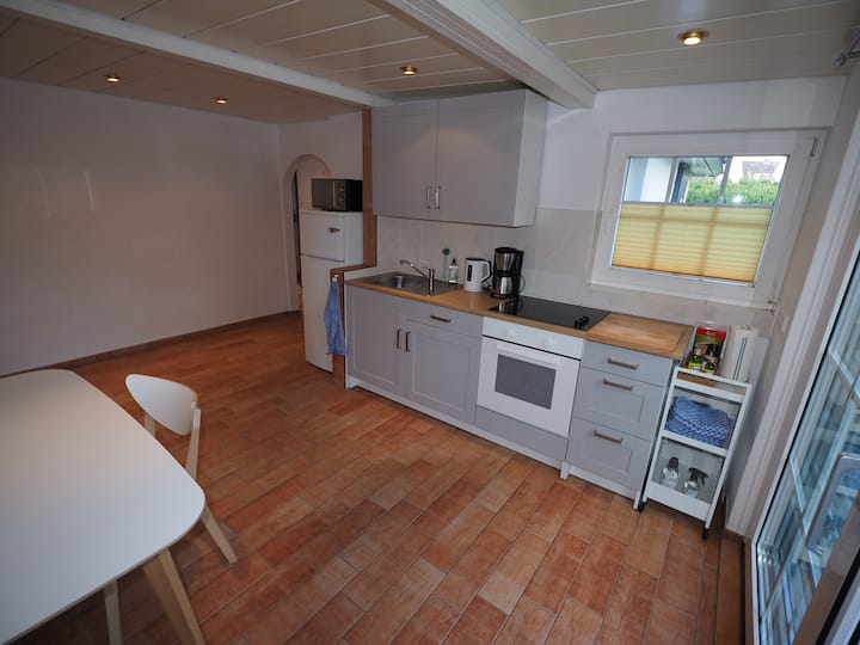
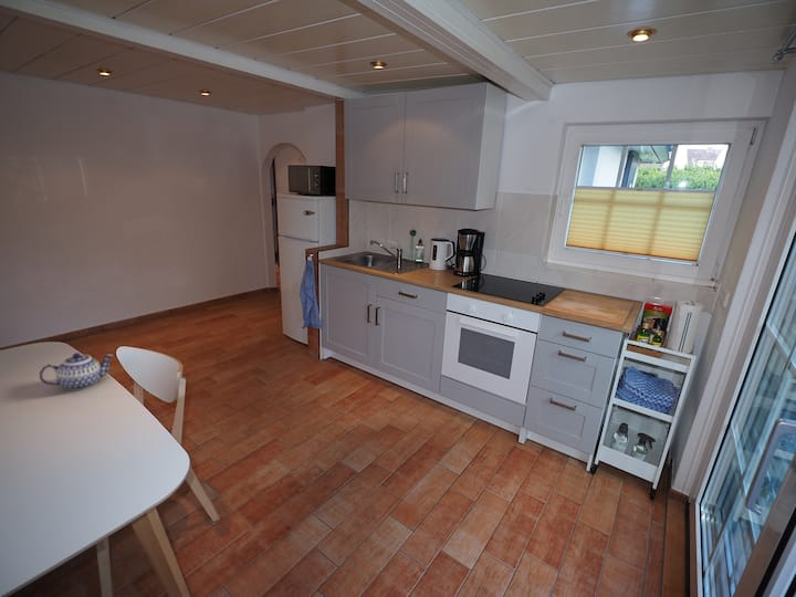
+ teapot [39,352,115,391]
